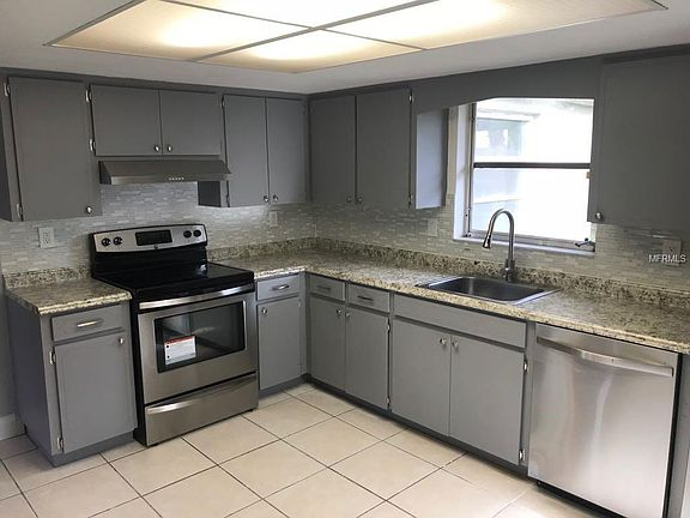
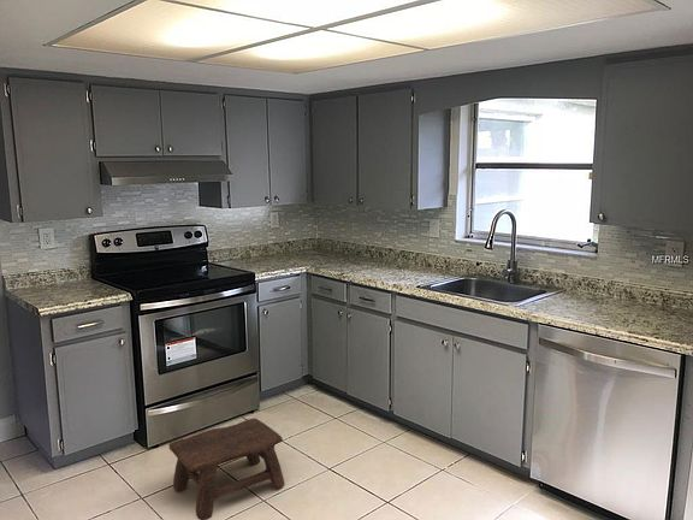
+ stool [168,418,285,520]
